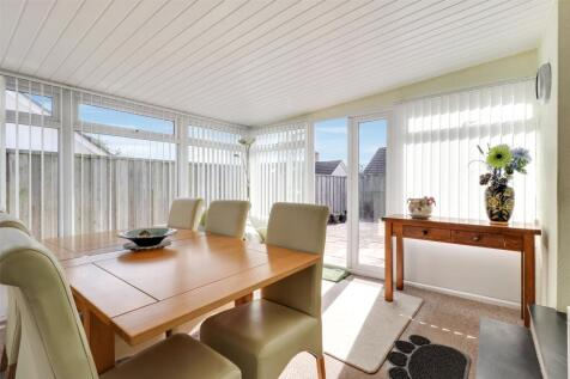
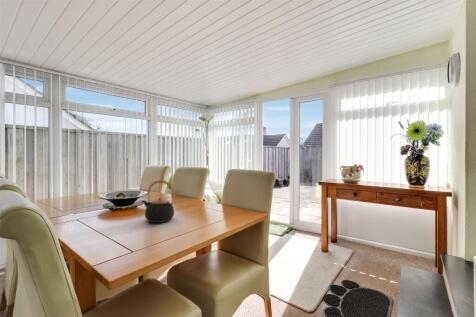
+ teapot [140,179,175,224]
